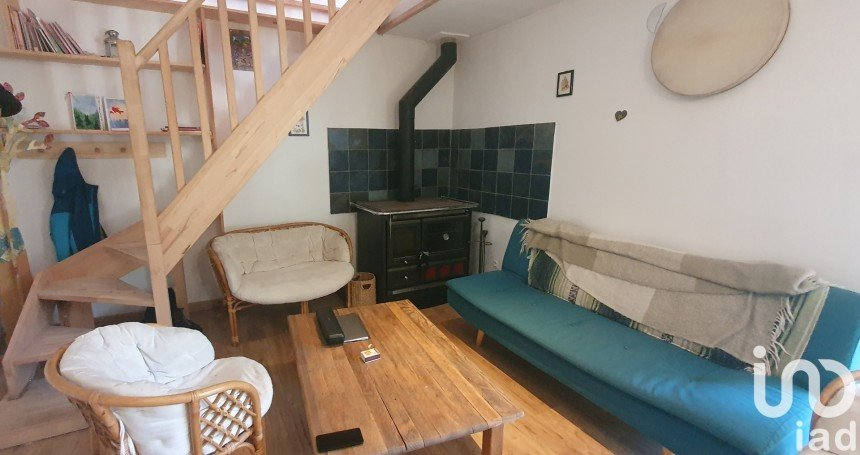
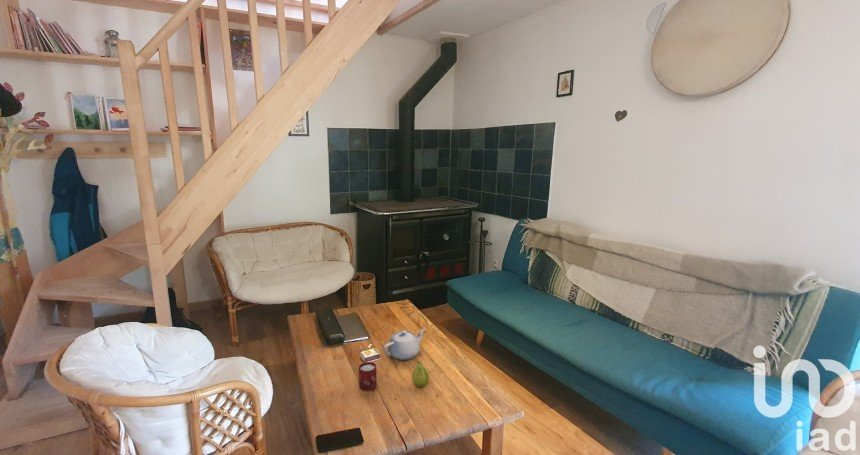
+ fruit [411,360,430,388]
+ cup [358,361,377,391]
+ teapot [382,327,426,361]
